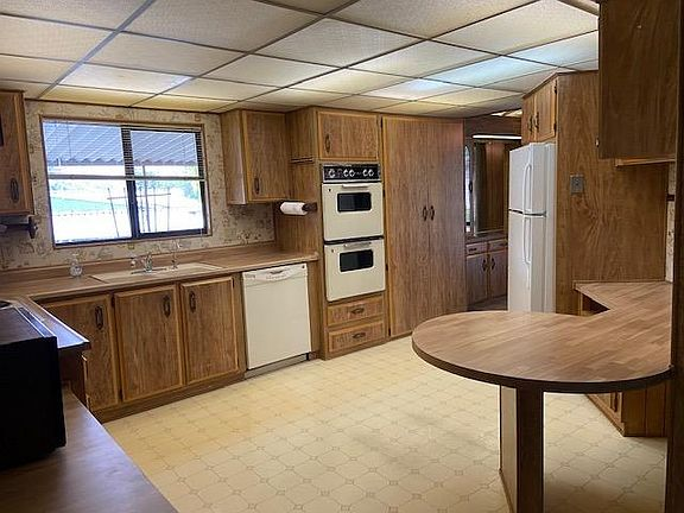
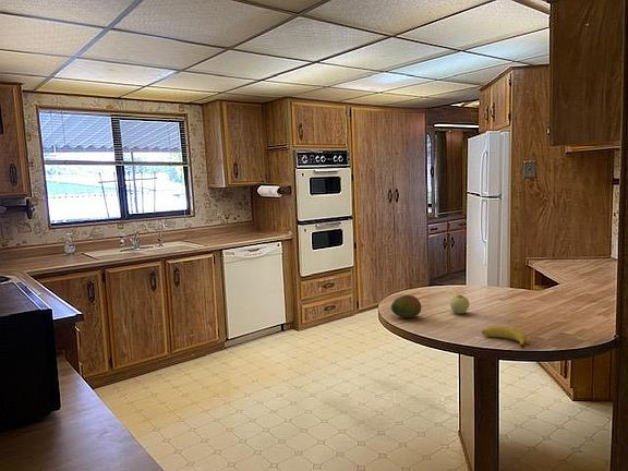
+ banana [481,325,528,349]
+ apple [449,294,470,315]
+ fruit [390,294,422,318]
